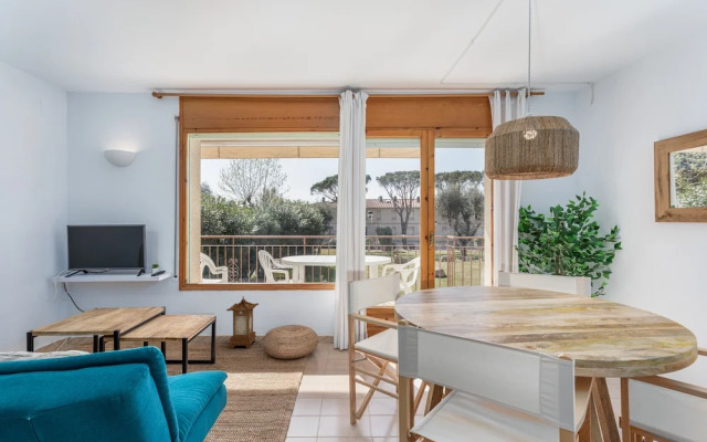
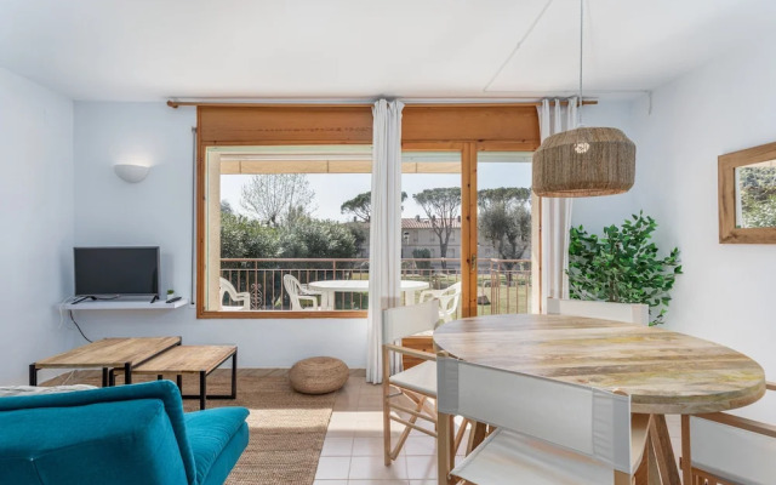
- lantern [225,295,260,349]
